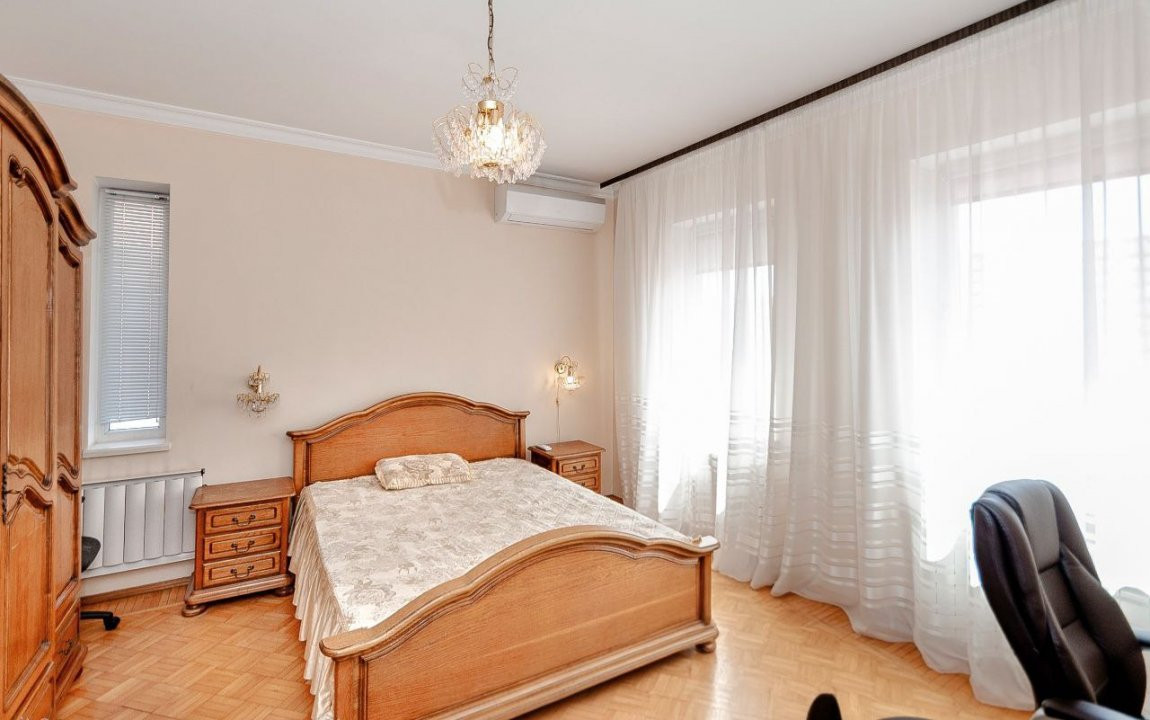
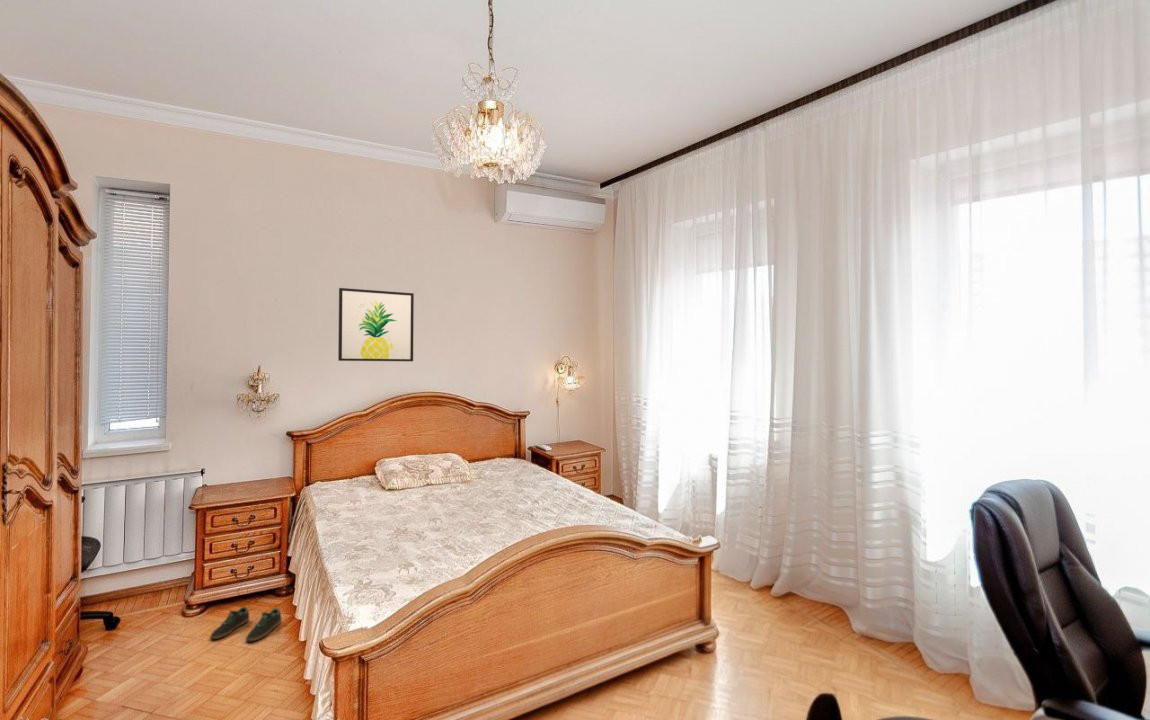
+ wall art [337,287,415,362]
+ shoe [209,605,283,642]
